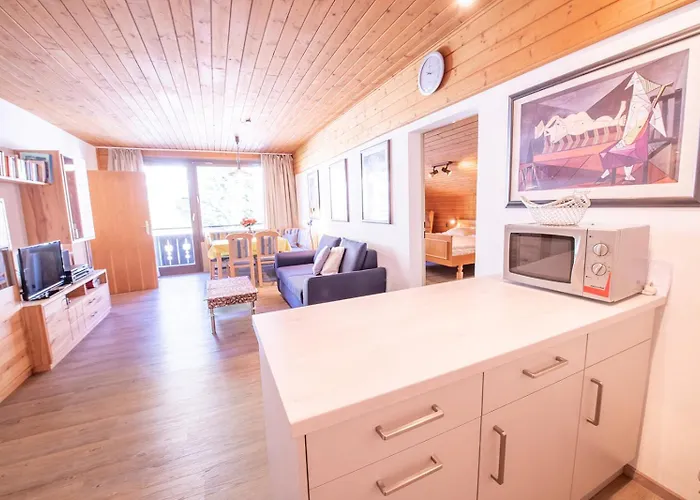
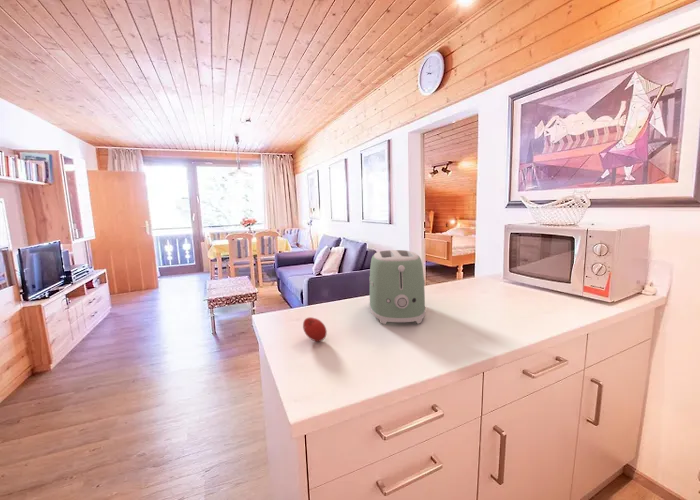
+ toaster [368,249,426,325]
+ fruit [302,316,328,342]
